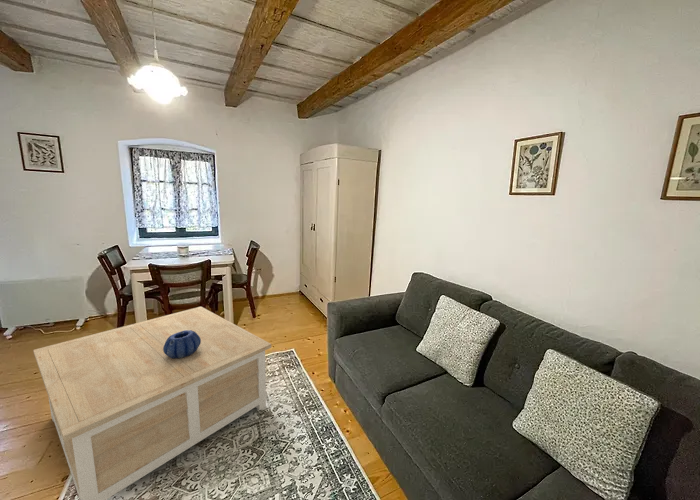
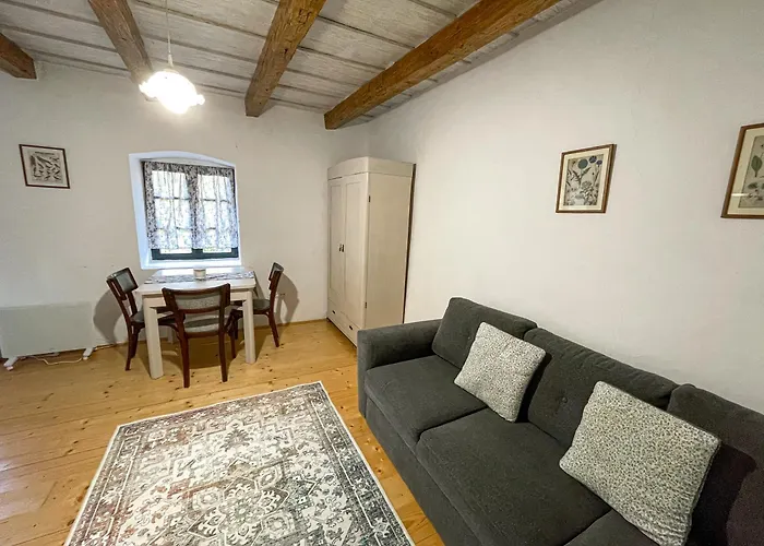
- decorative bowl [163,330,201,359]
- coffee table [32,306,272,500]
